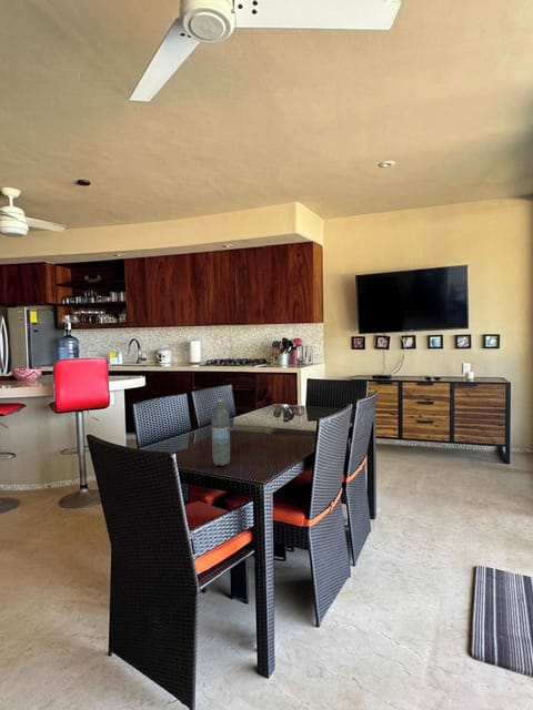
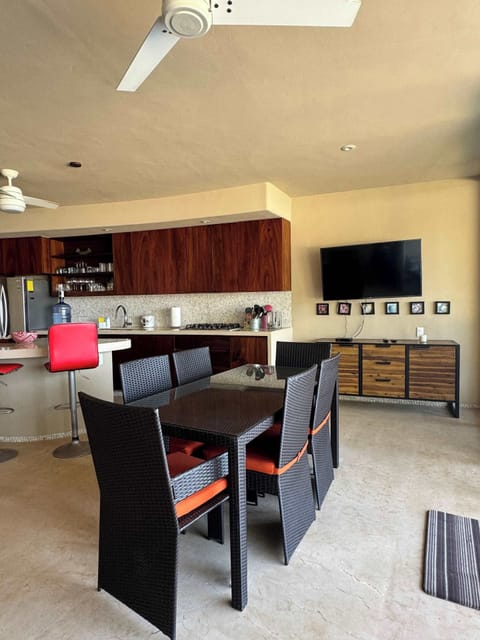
- water bottle [210,397,231,467]
